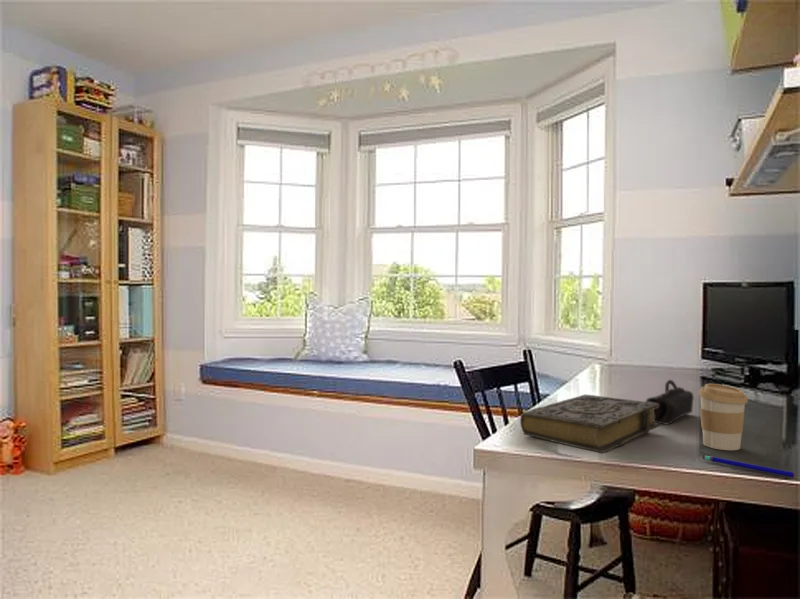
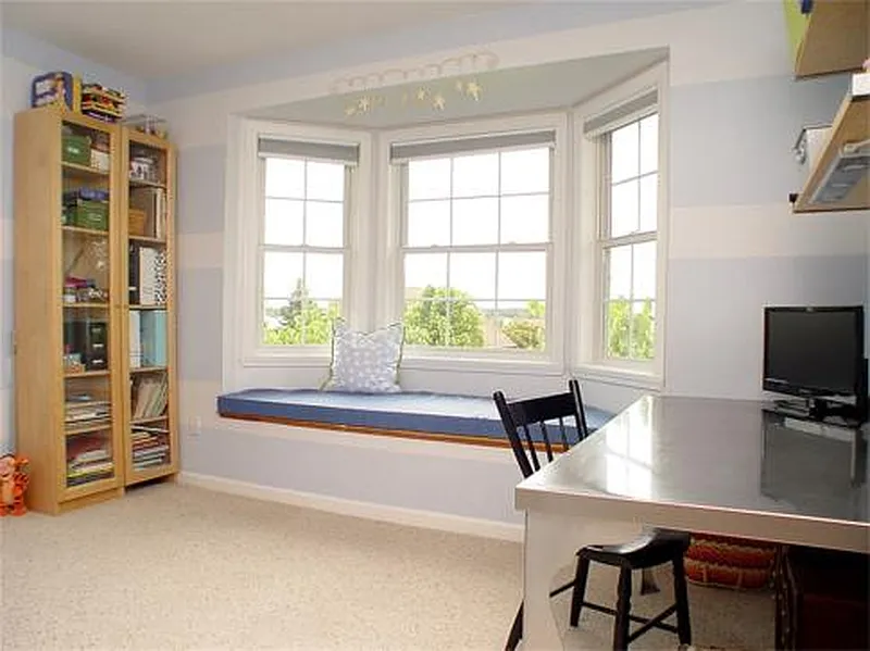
- pencil case [644,379,695,425]
- book [519,394,661,454]
- coffee cup [698,383,749,451]
- pen [702,455,796,478]
